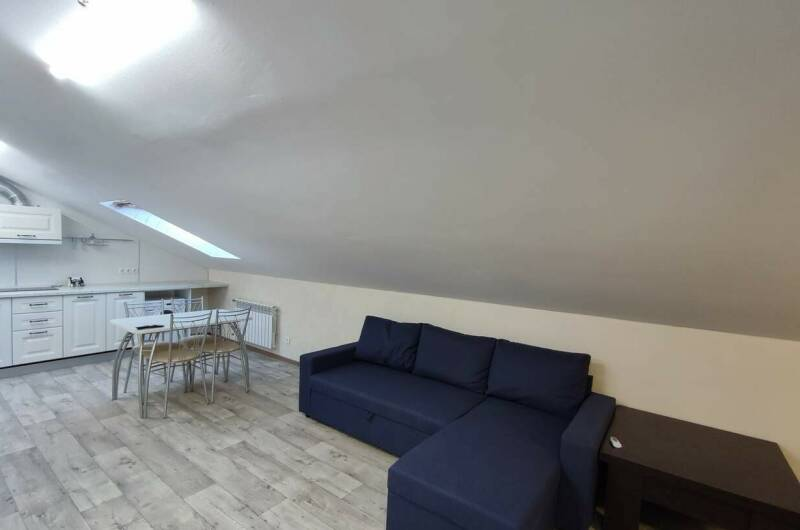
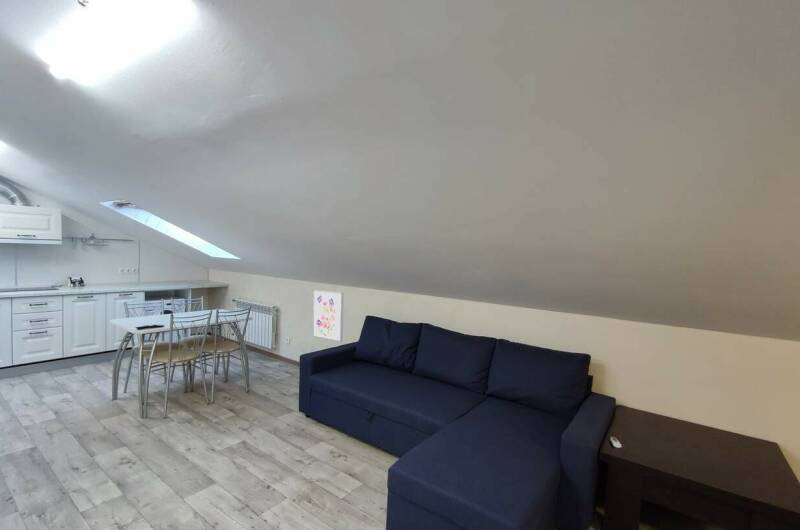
+ wall art [312,289,345,343]
